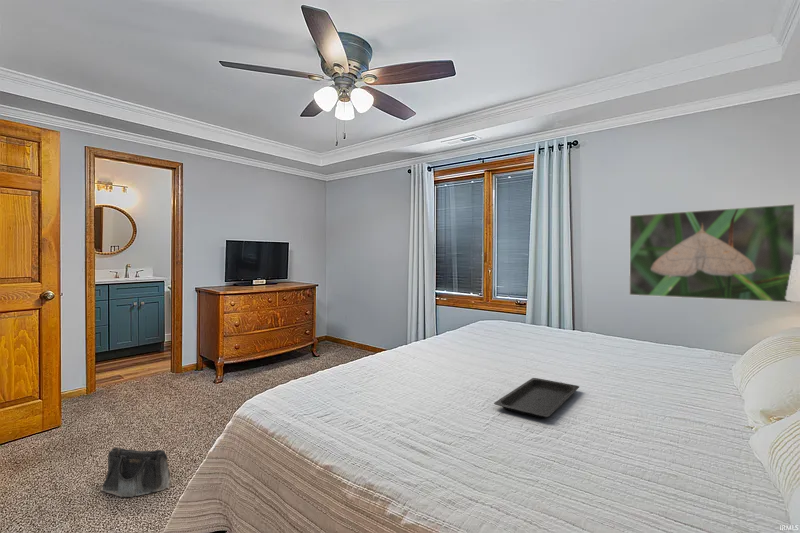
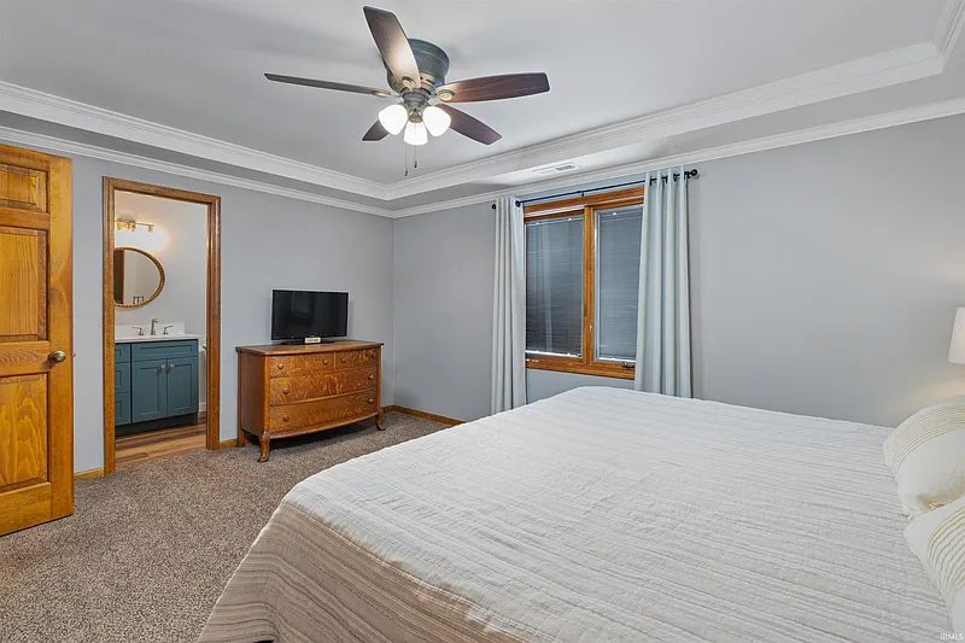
- saddlebag [99,446,172,498]
- serving tray [493,377,580,419]
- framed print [628,203,796,304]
